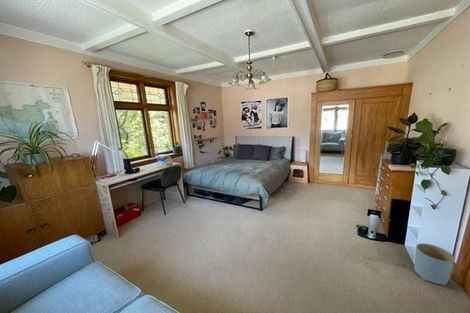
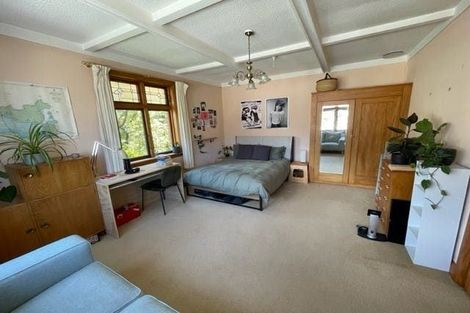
- planter [413,242,455,286]
